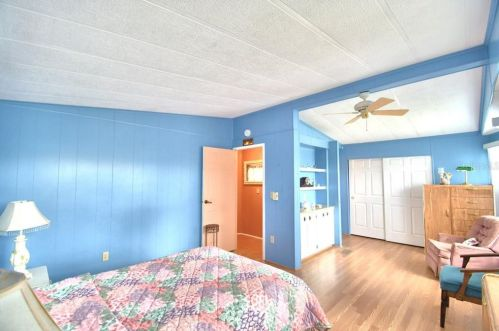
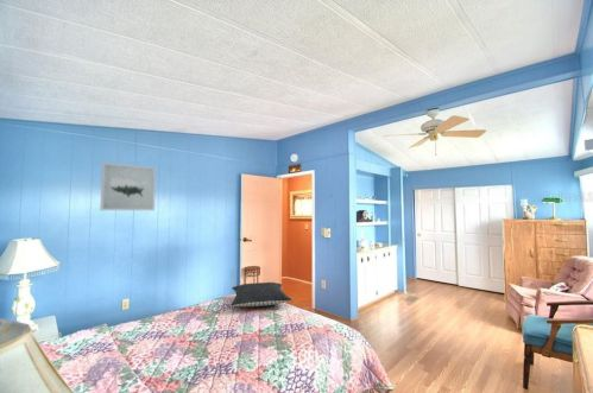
+ pillow [231,281,292,308]
+ wall art [99,161,157,211]
